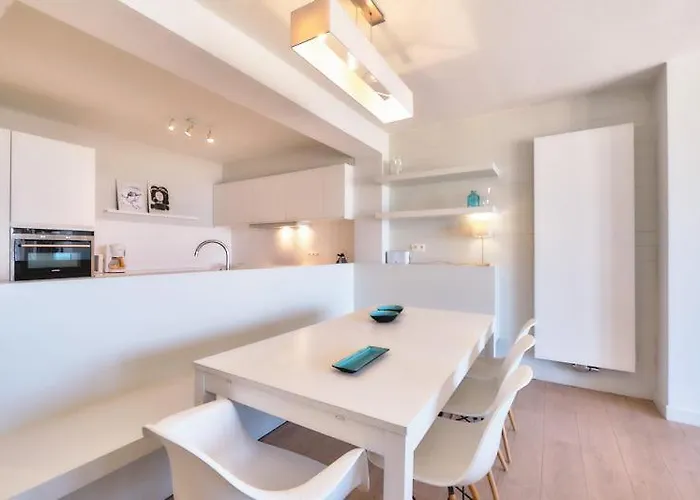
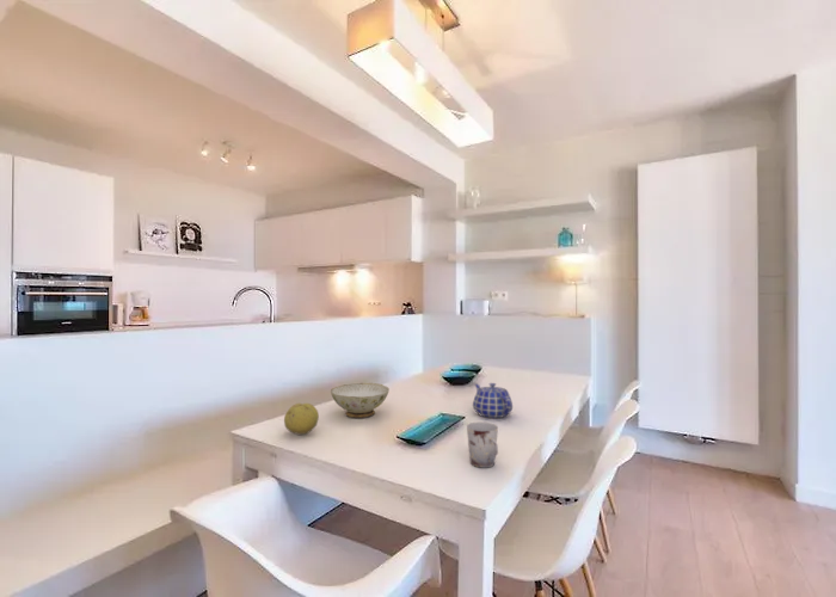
+ fruit [283,402,320,436]
+ cup [466,420,499,469]
+ teapot [472,382,514,419]
+ ceramic bowl [330,382,391,419]
